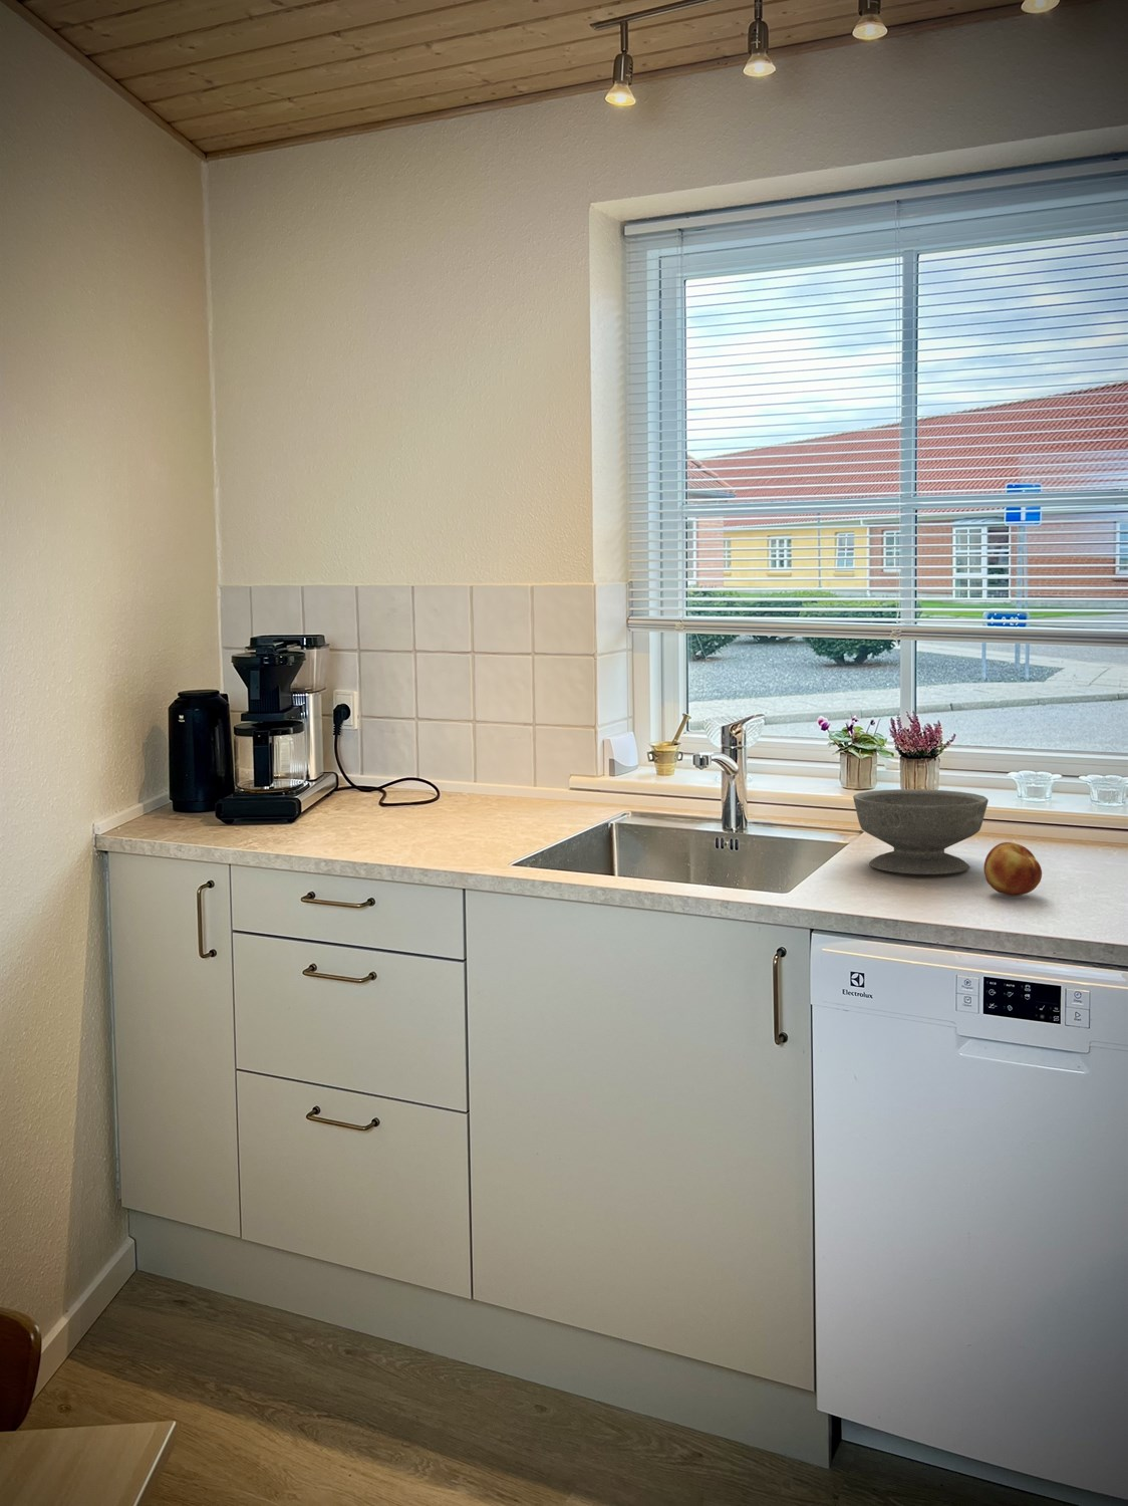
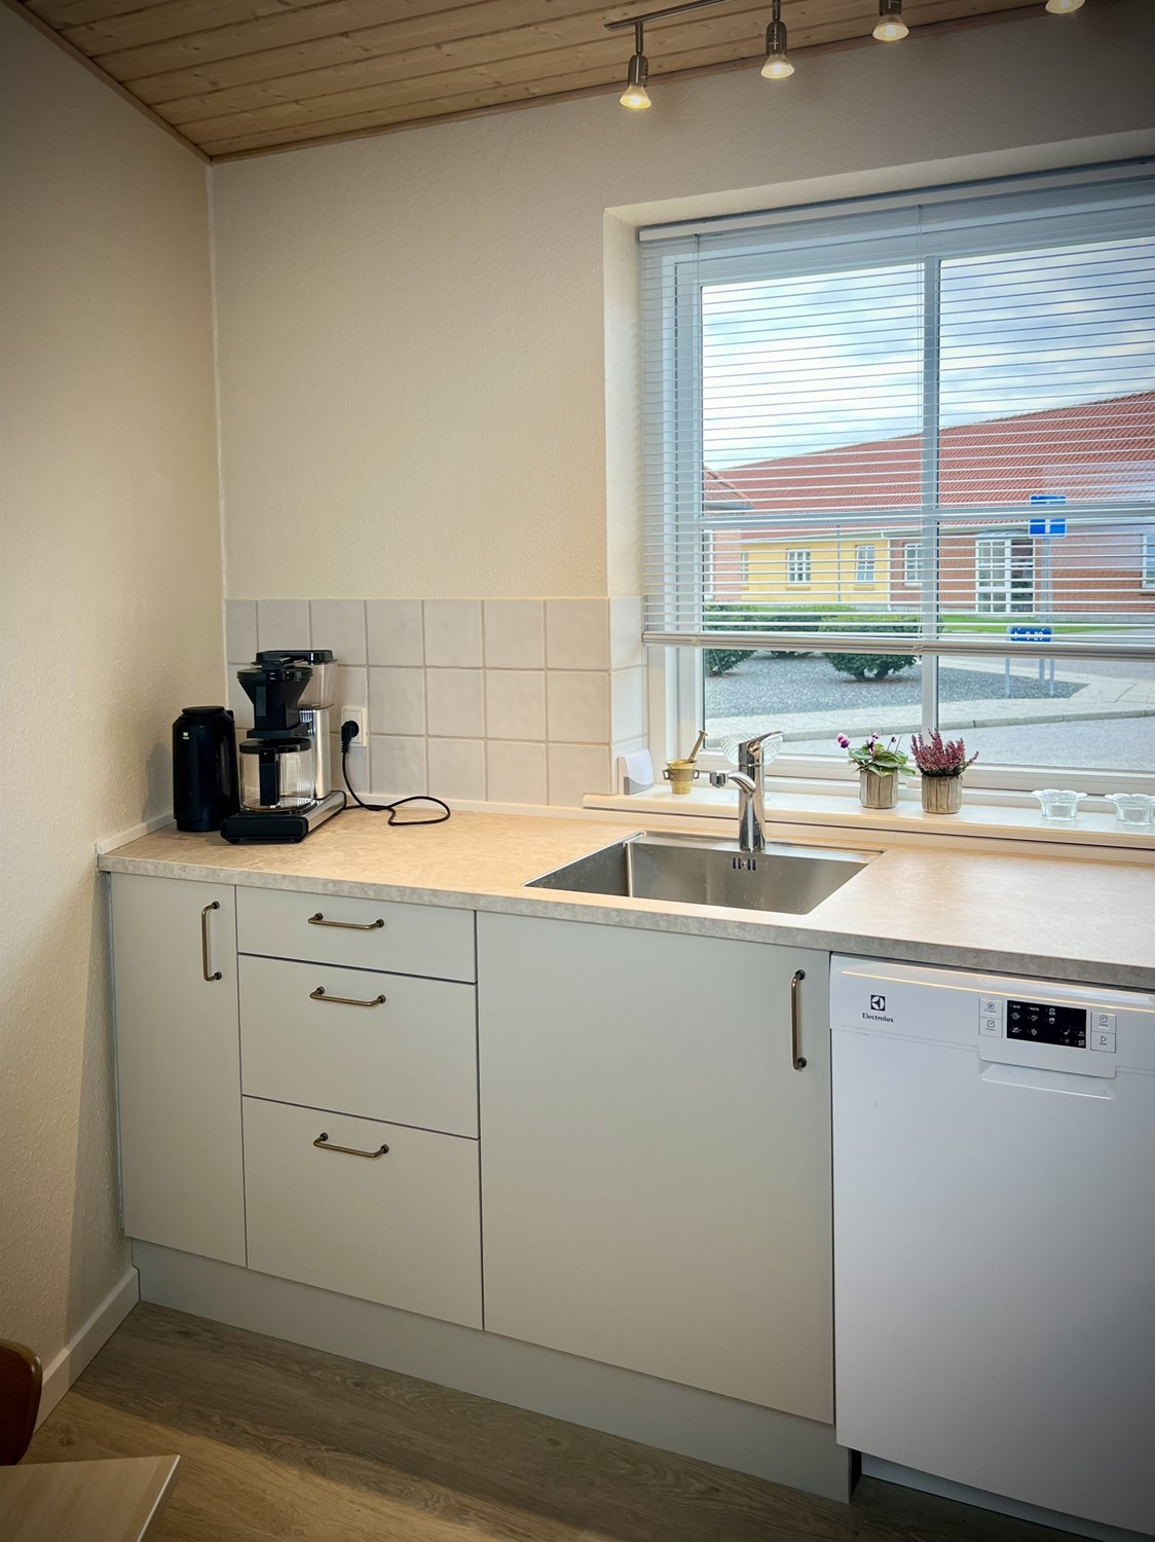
- bowl [852,788,989,876]
- fruit [982,841,1043,897]
